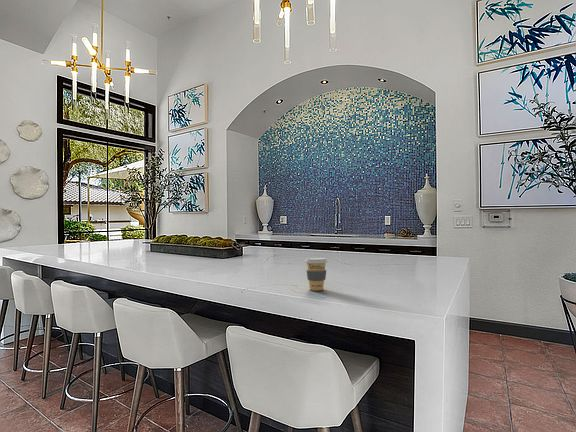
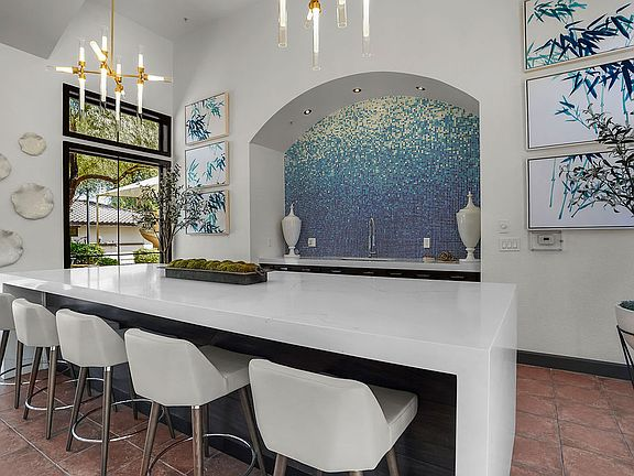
- coffee cup [304,256,329,292]
